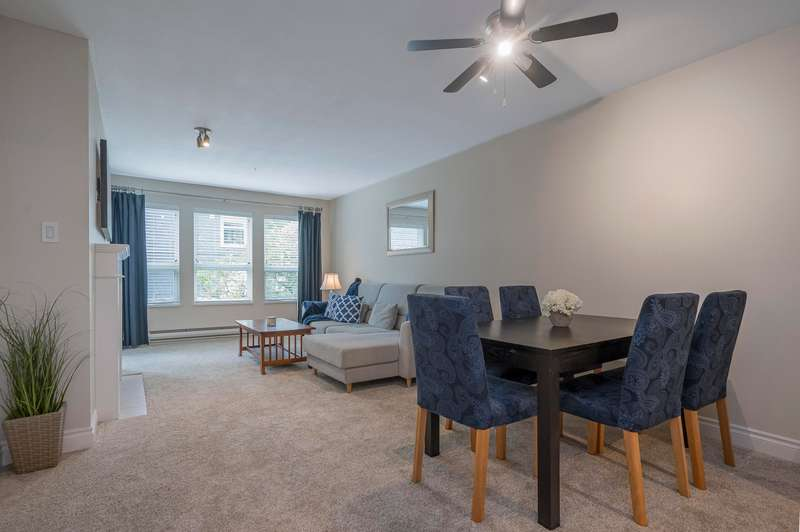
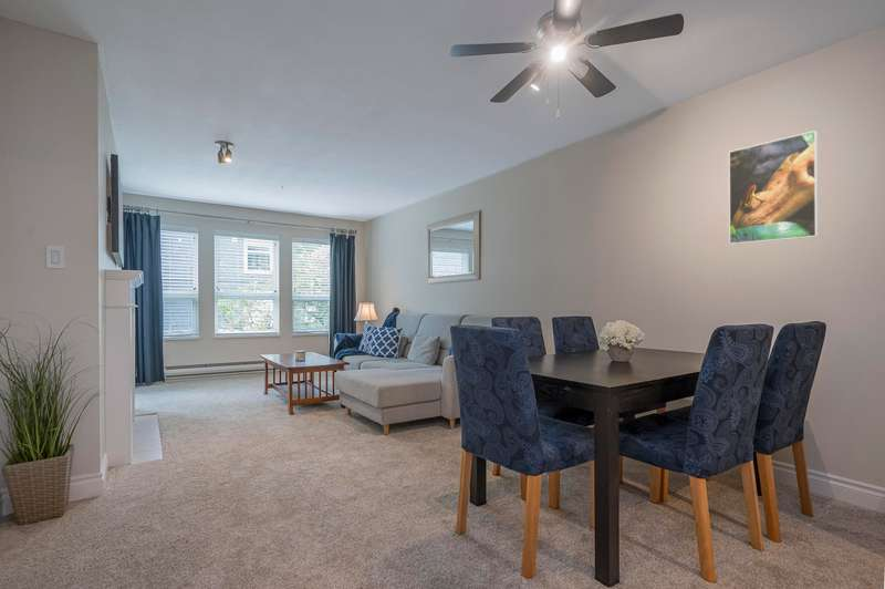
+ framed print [728,130,820,246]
